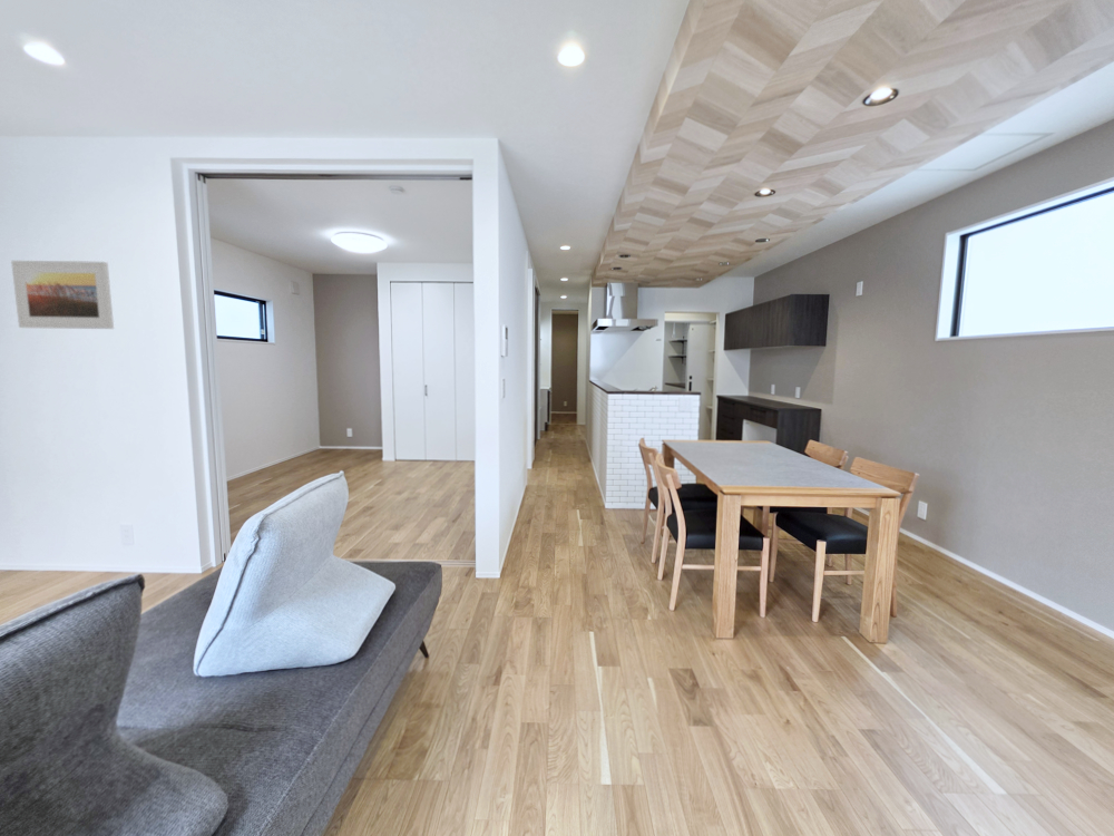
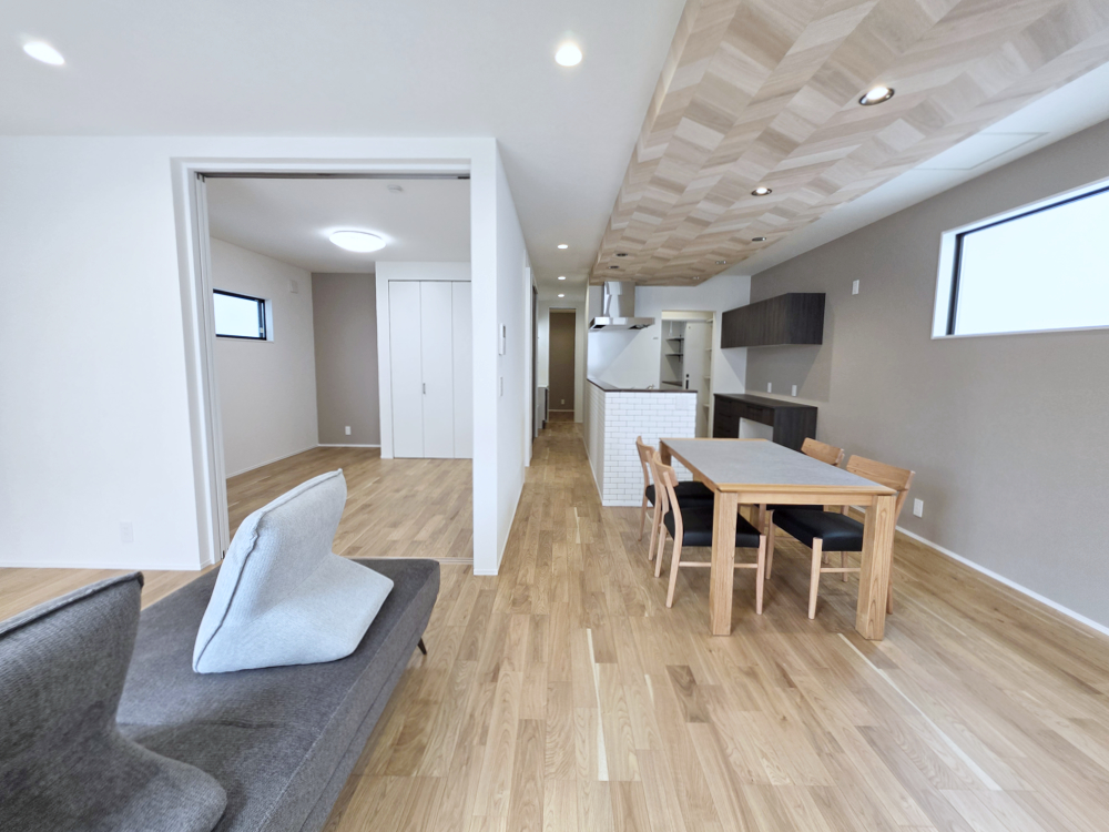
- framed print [10,260,115,330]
